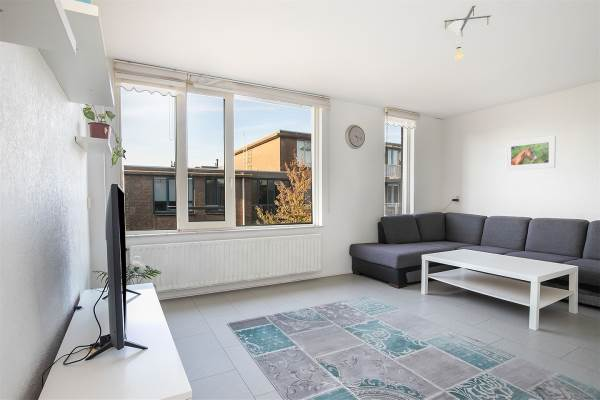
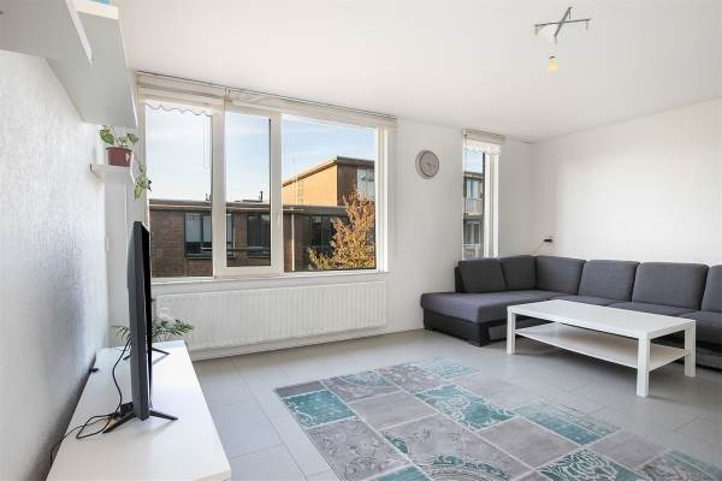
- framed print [505,135,557,172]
